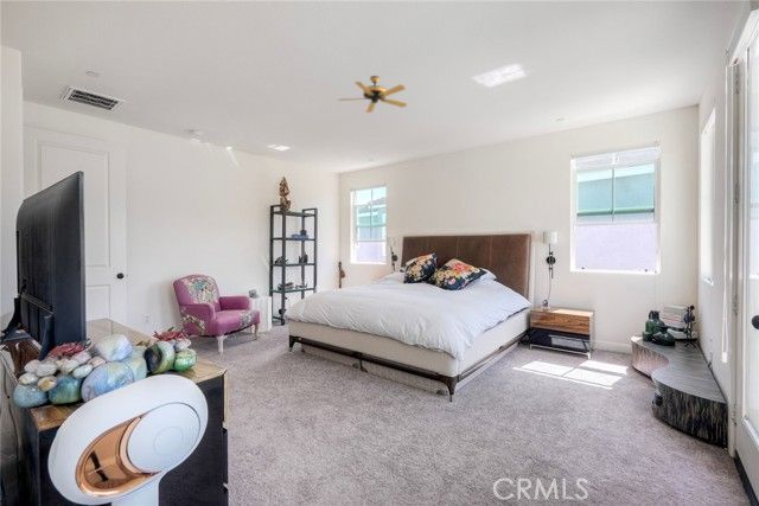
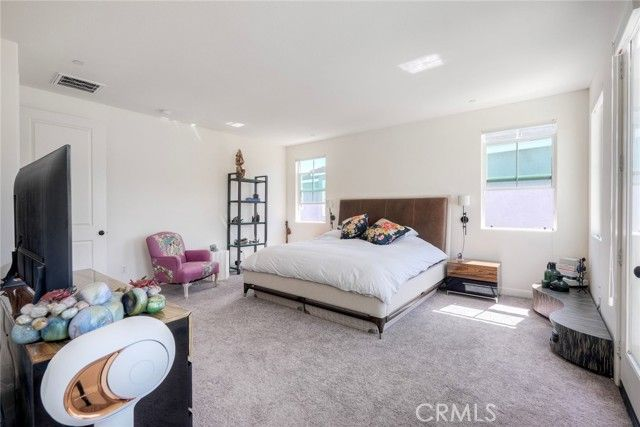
- ceiling fan [337,75,408,114]
